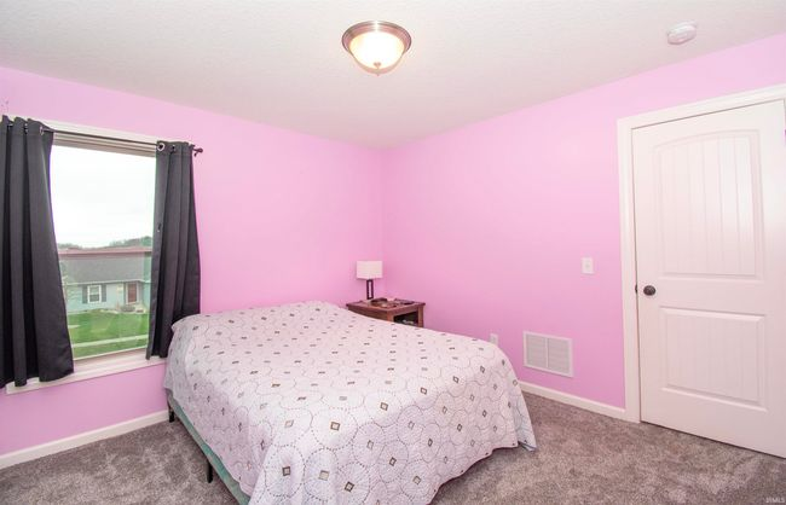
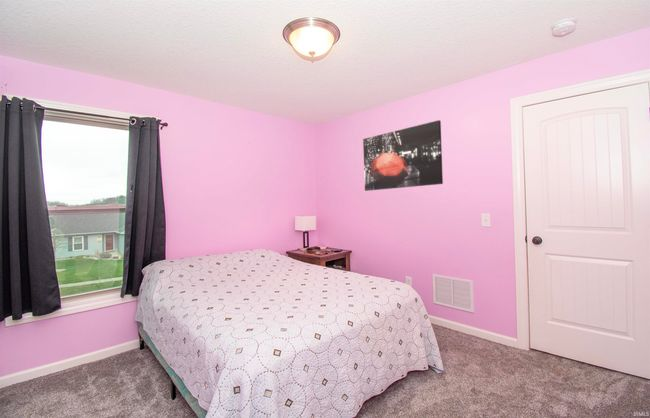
+ wall art [362,119,444,192]
